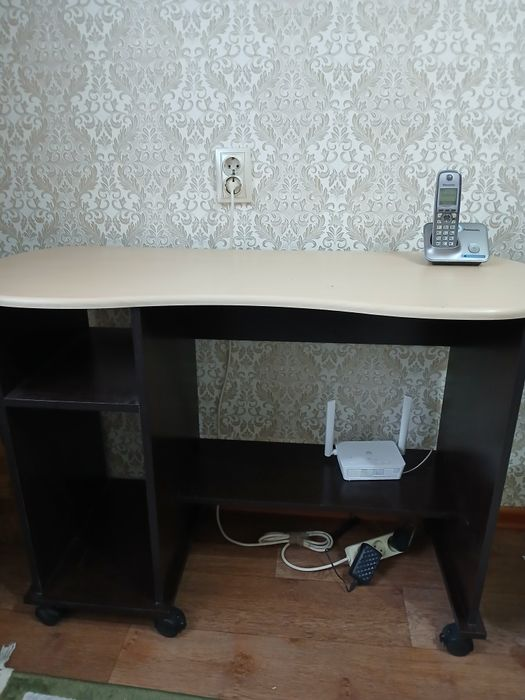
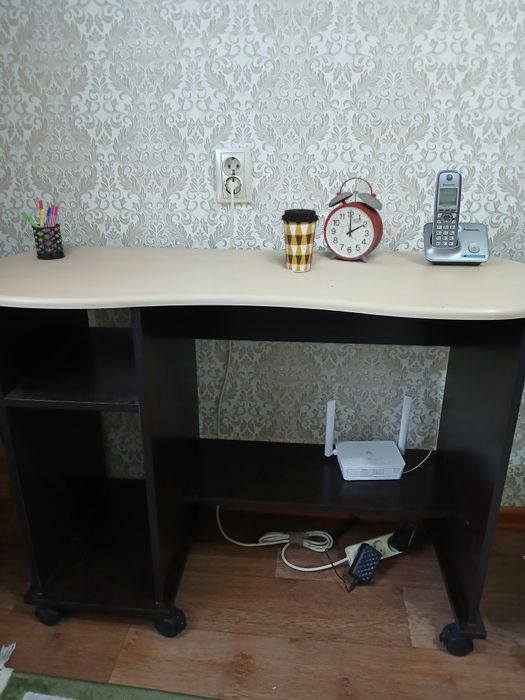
+ coffee cup [280,208,320,273]
+ pen holder [21,199,65,260]
+ alarm clock [322,176,384,263]
